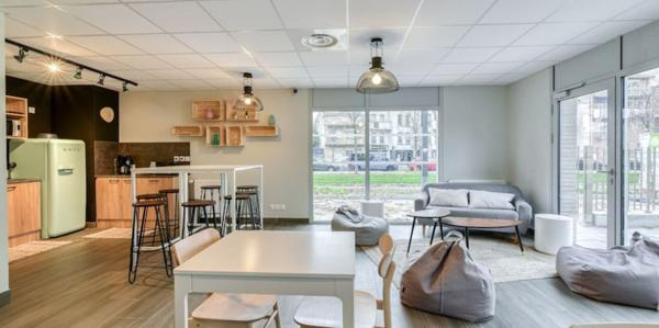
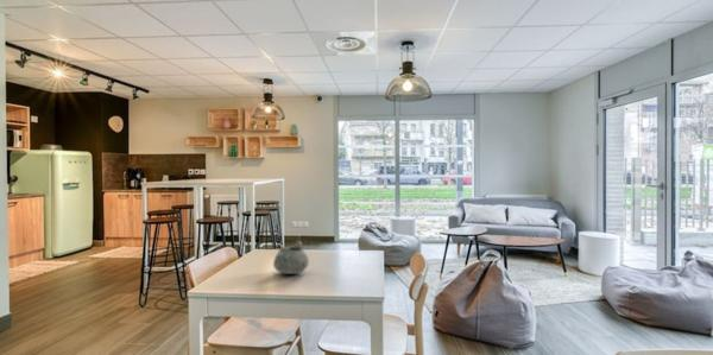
+ decorative bowl [272,240,310,275]
